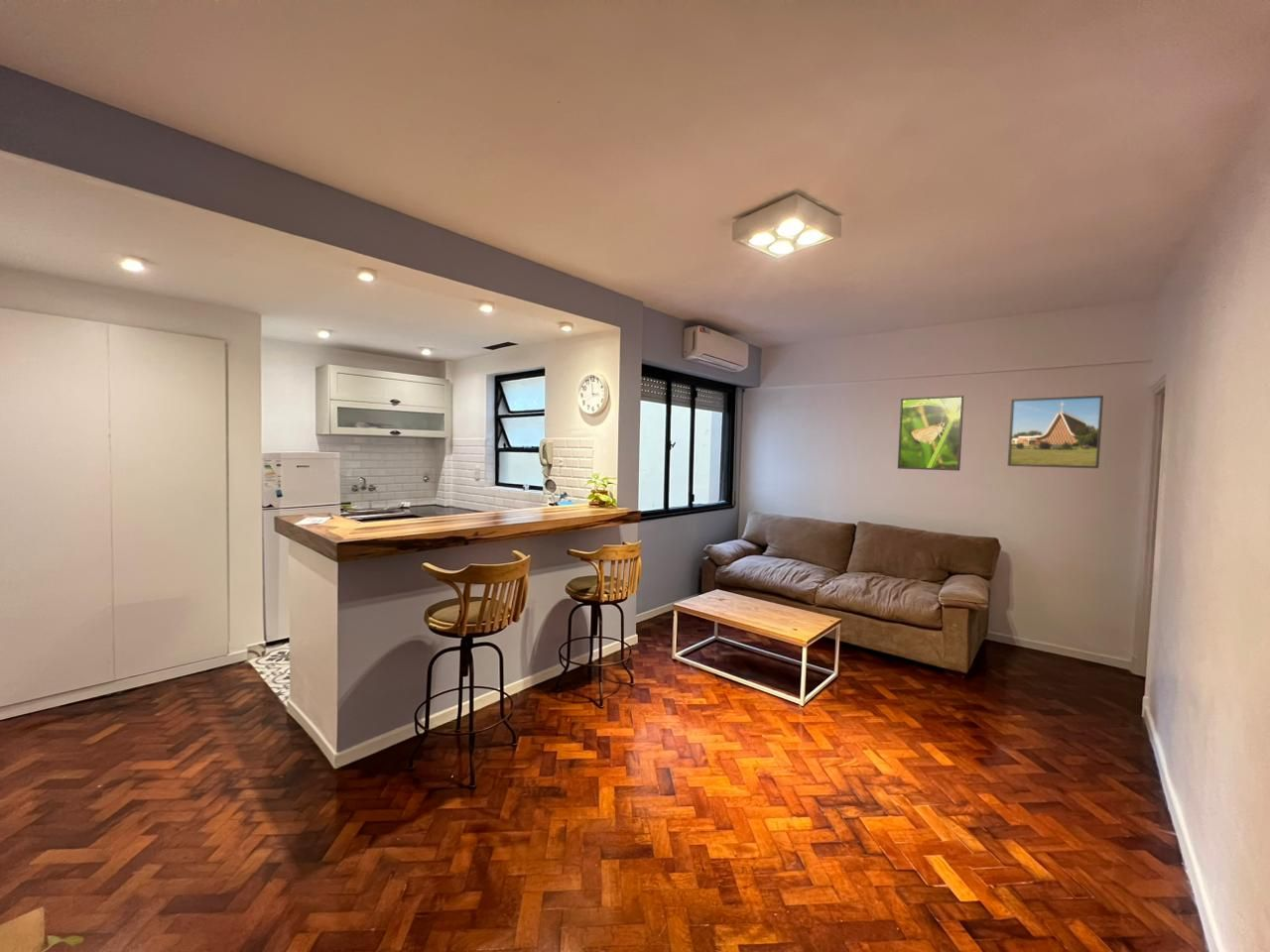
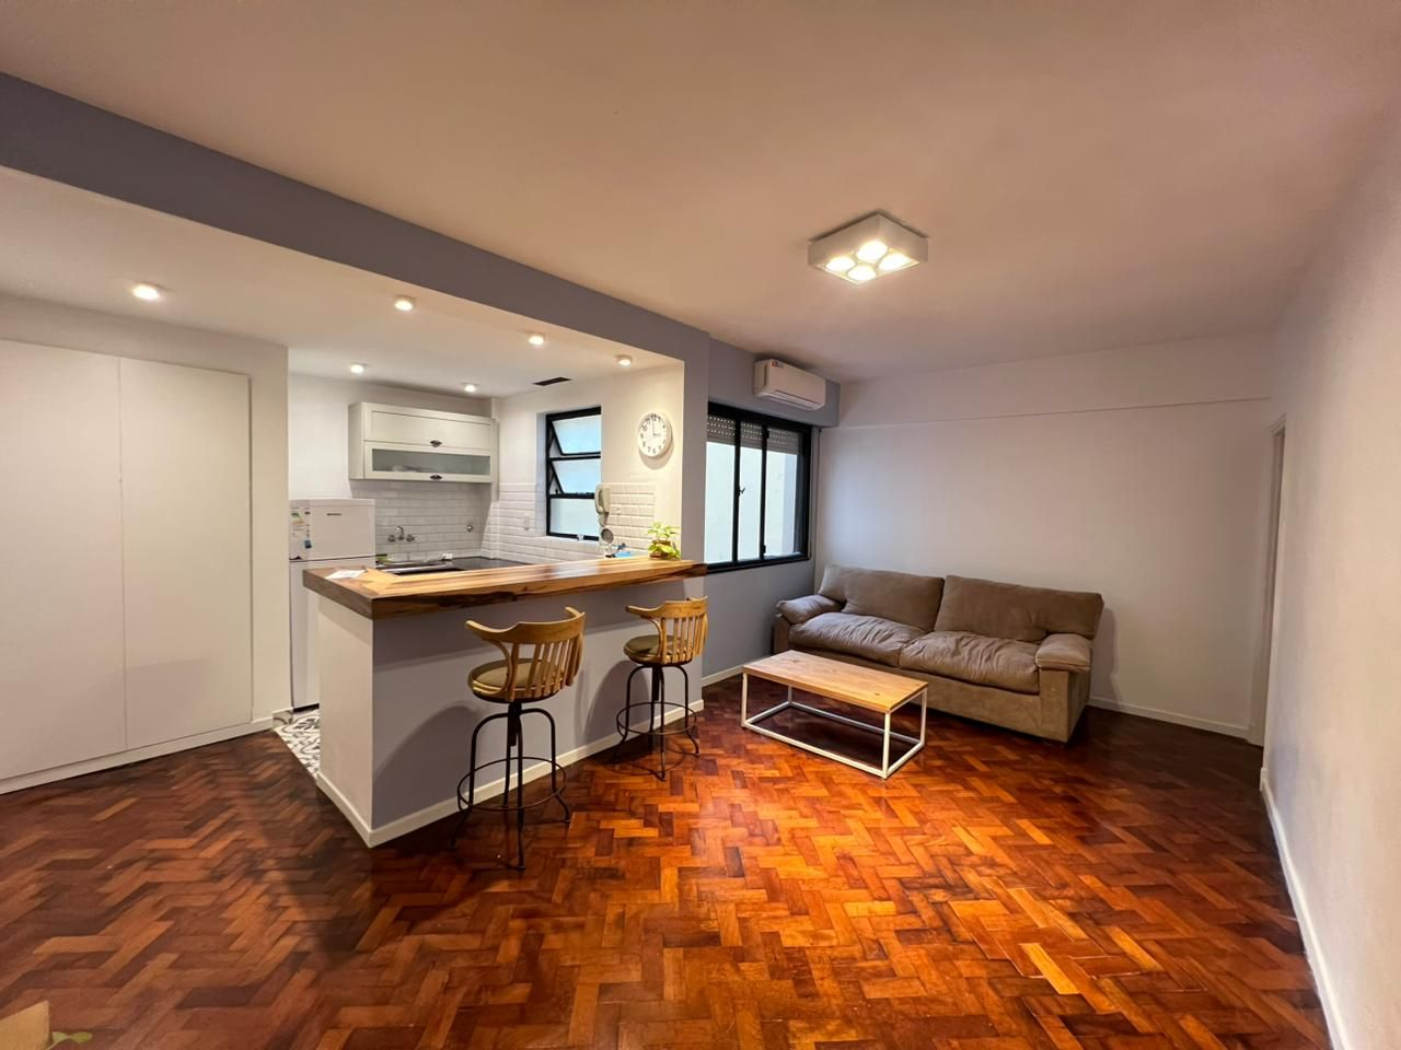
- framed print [1007,395,1104,469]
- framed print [897,395,964,472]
